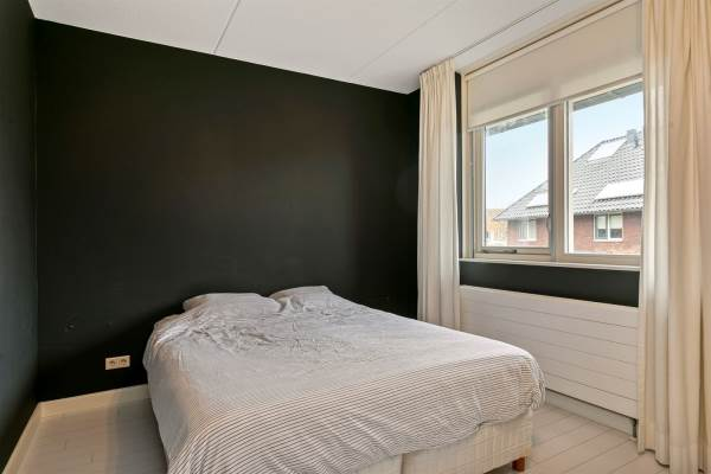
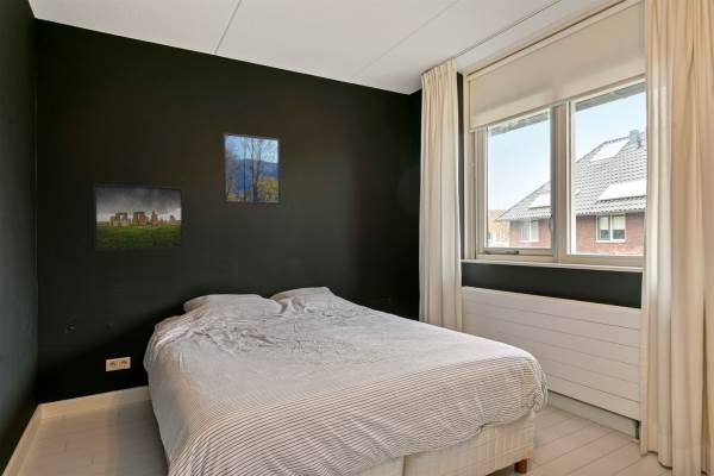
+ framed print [221,132,282,206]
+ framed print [93,183,186,252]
